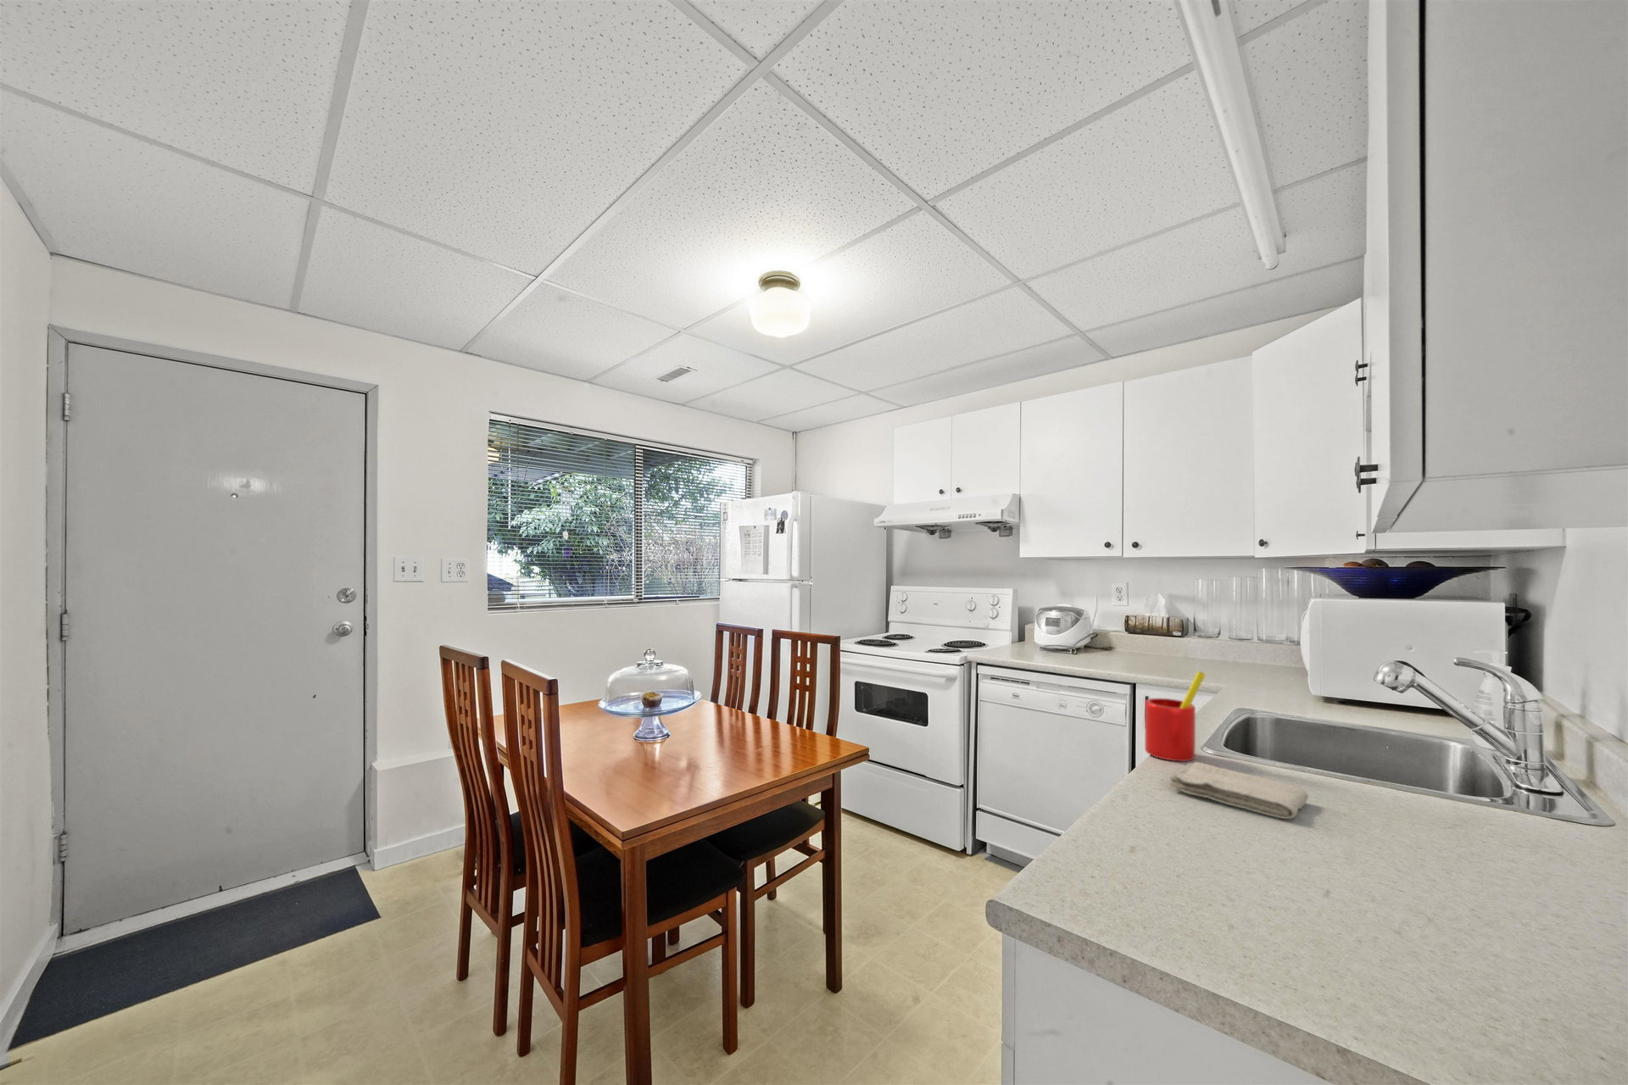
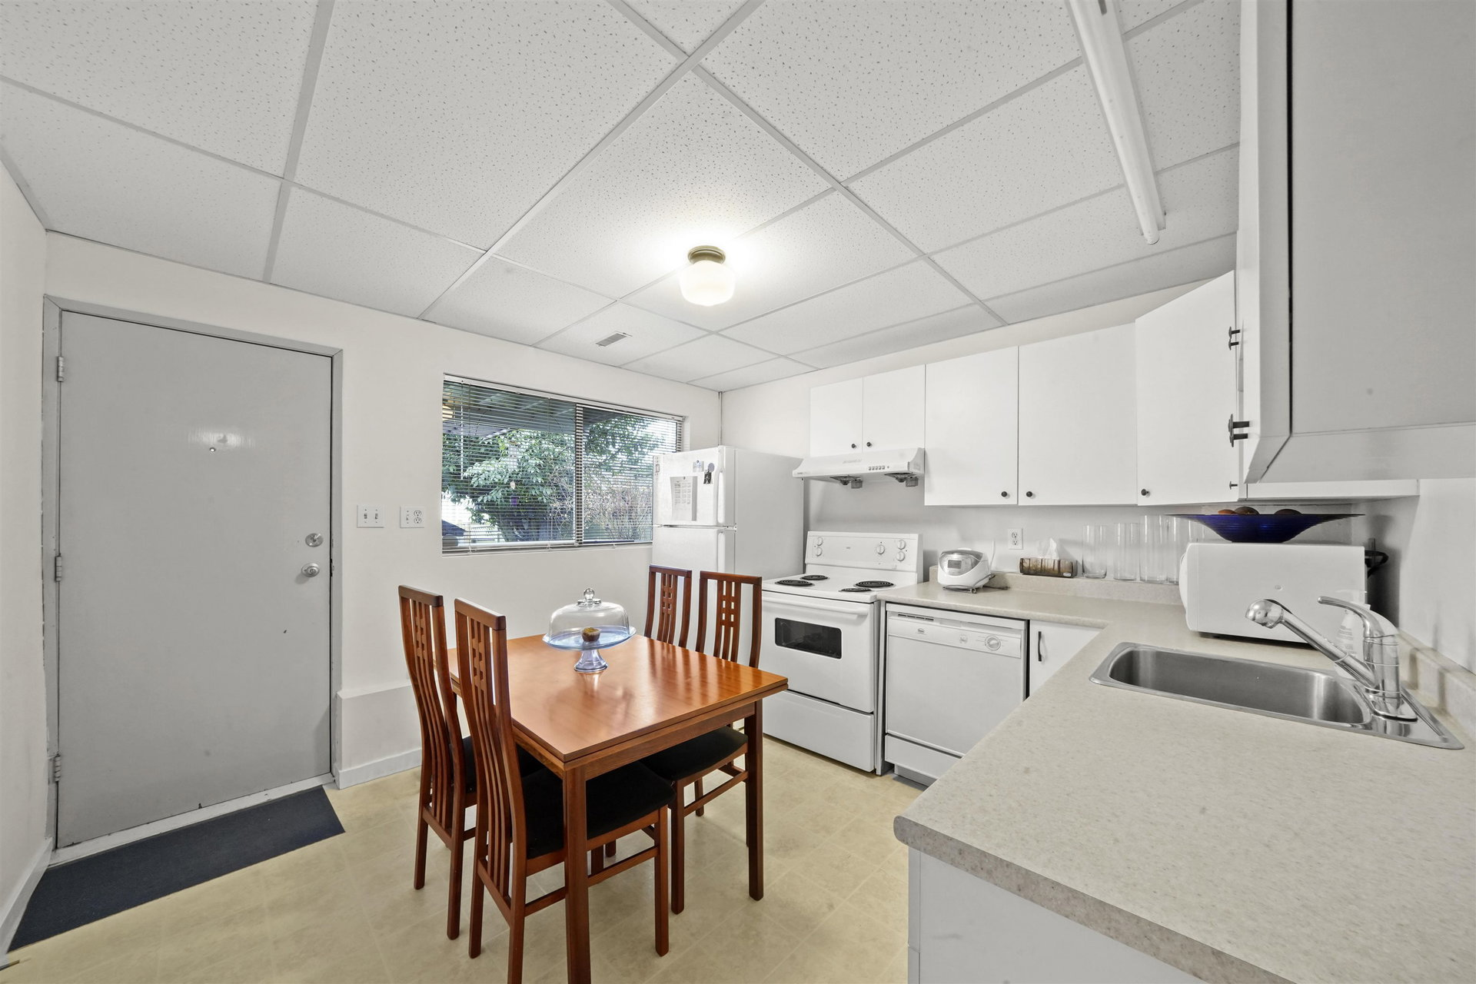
- washcloth [1169,762,1309,820]
- straw [1143,671,1206,762]
